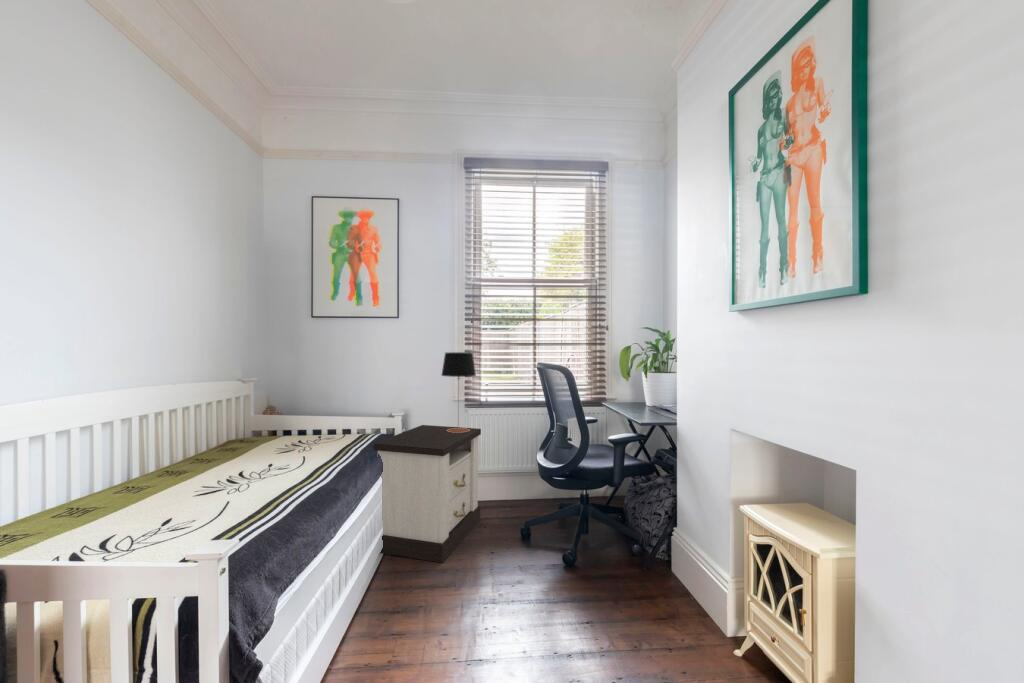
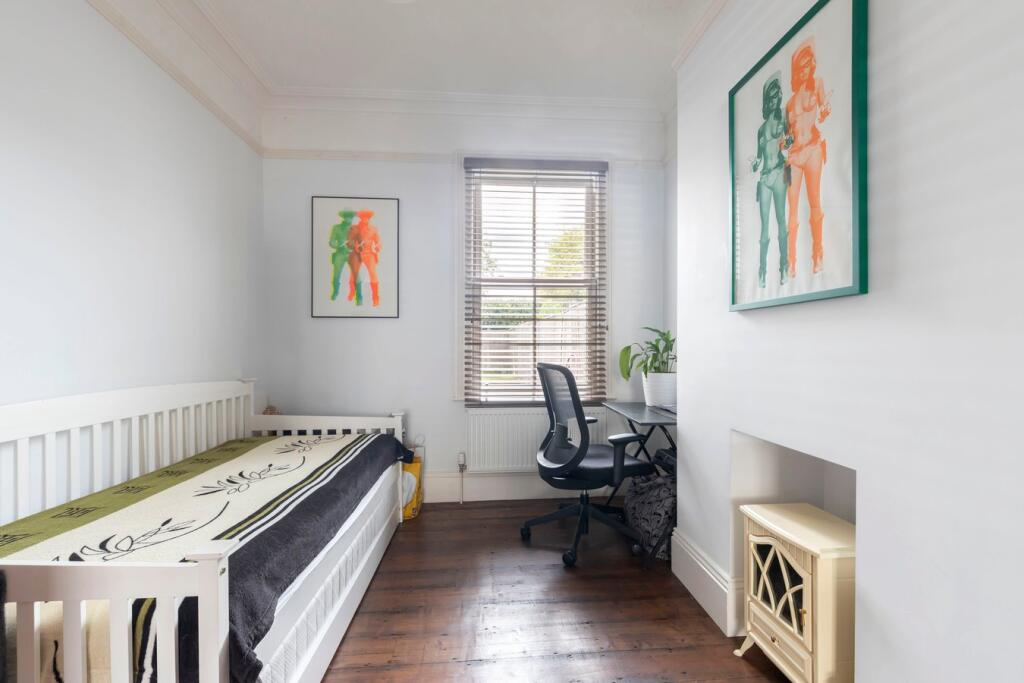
- table lamp [440,351,477,433]
- nightstand [372,424,482,564]
